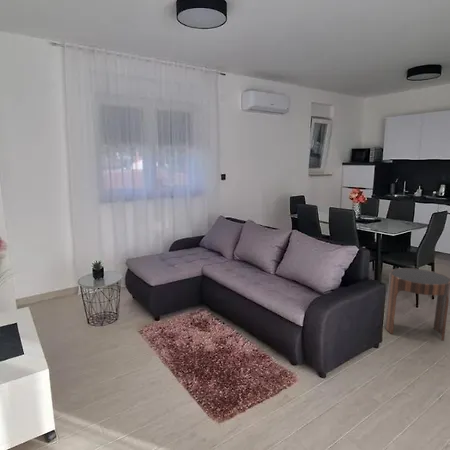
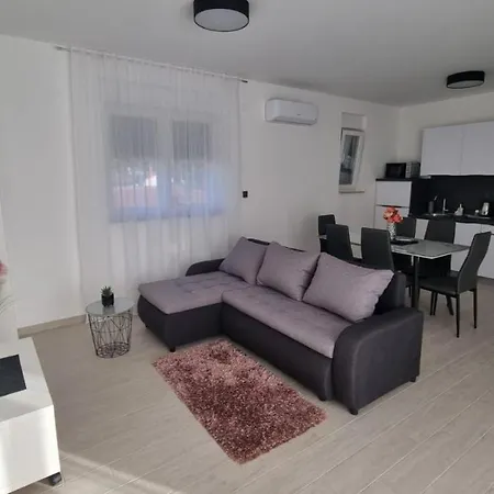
- side table [384,267,450,342]
